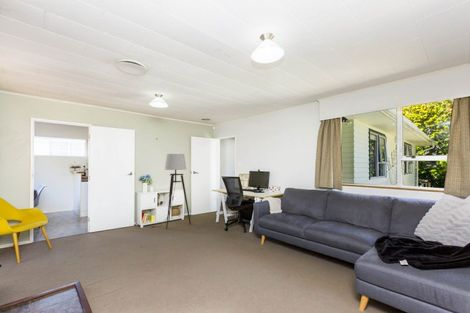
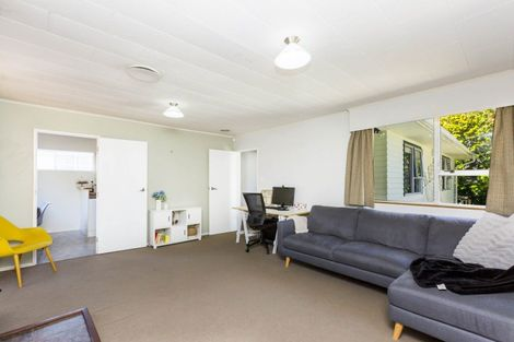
- floor lamp [150,153,192,230]
